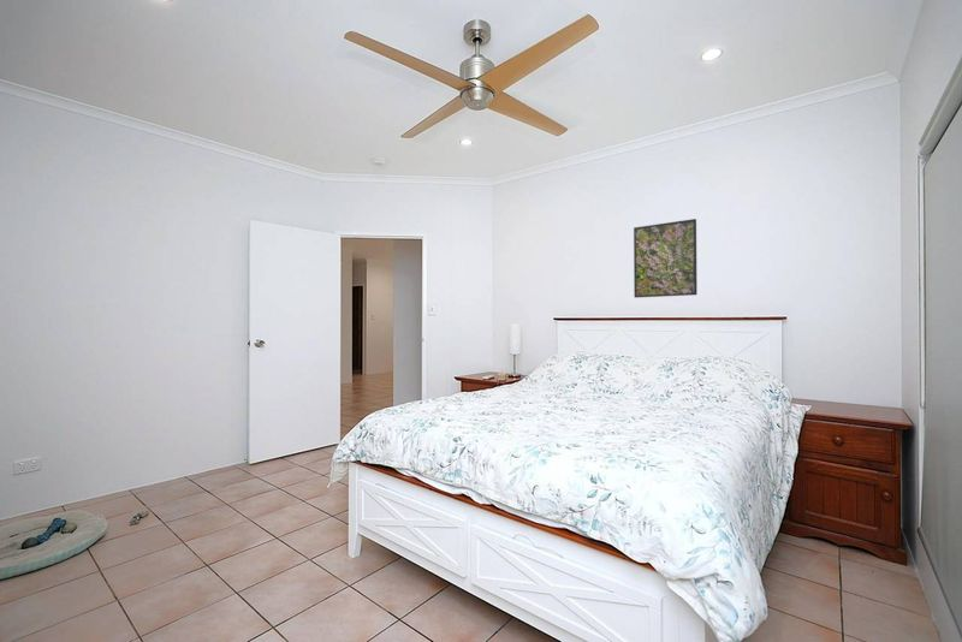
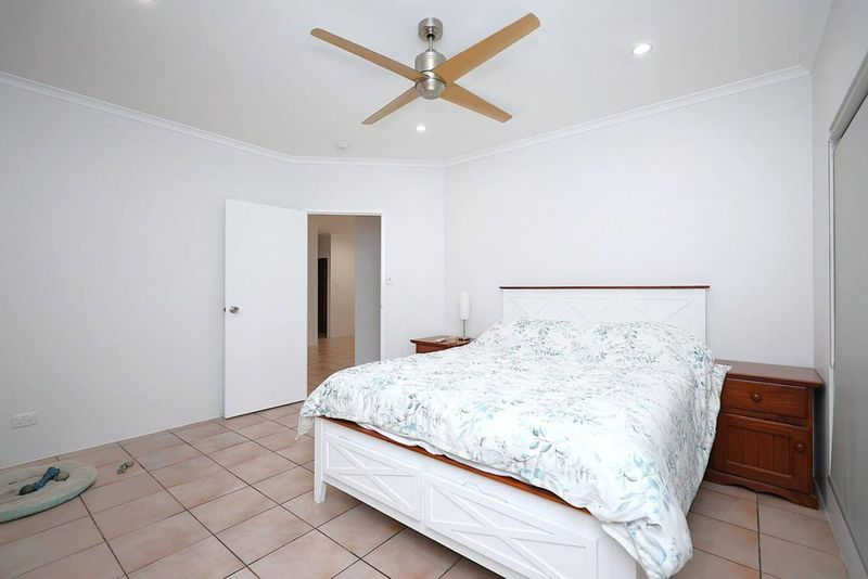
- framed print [633,218,699,299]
